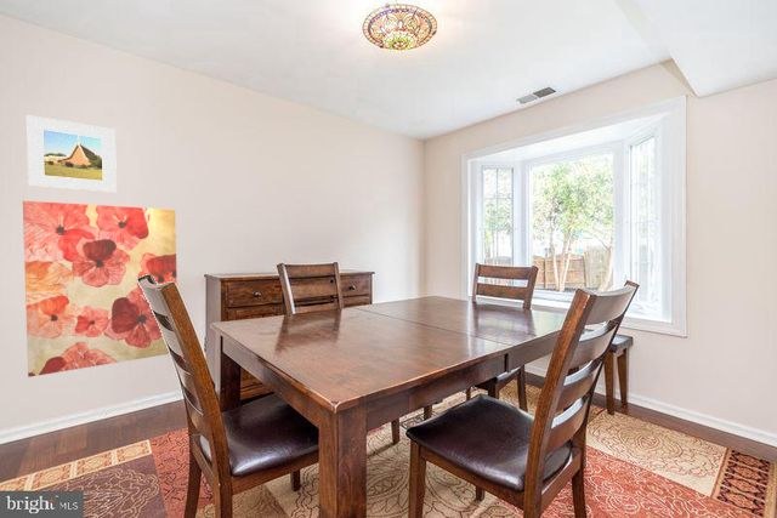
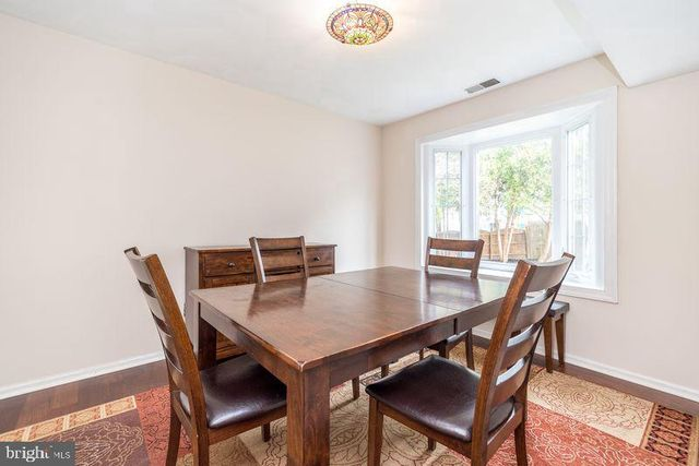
- wall art [22,200,178,378]
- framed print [25,114,118,194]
